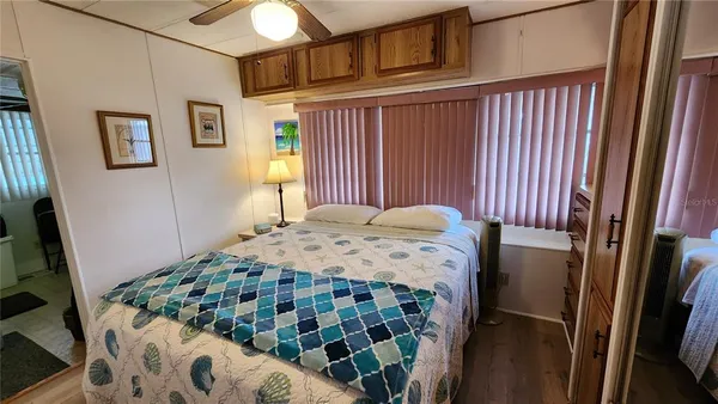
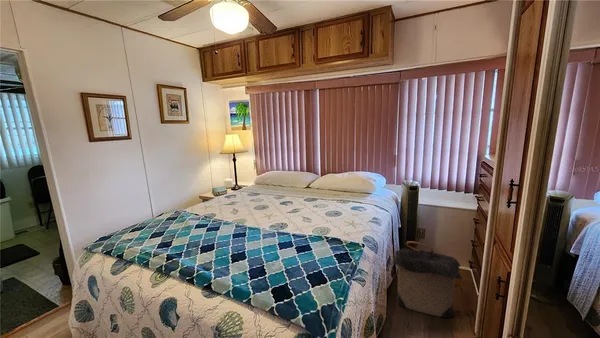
+ laundry hamper [392,240,463,319]
